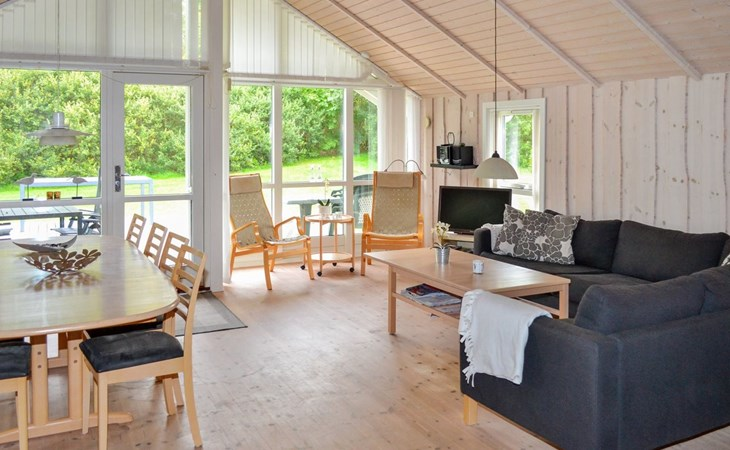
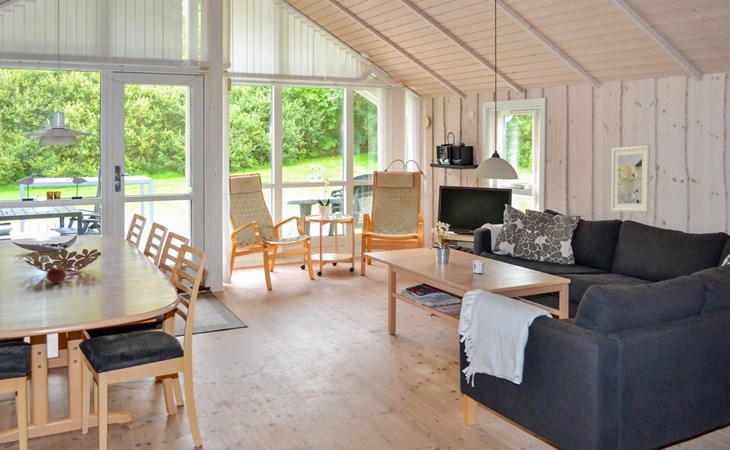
+ fruit [46,265,67,284]
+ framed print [610,144,651,213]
